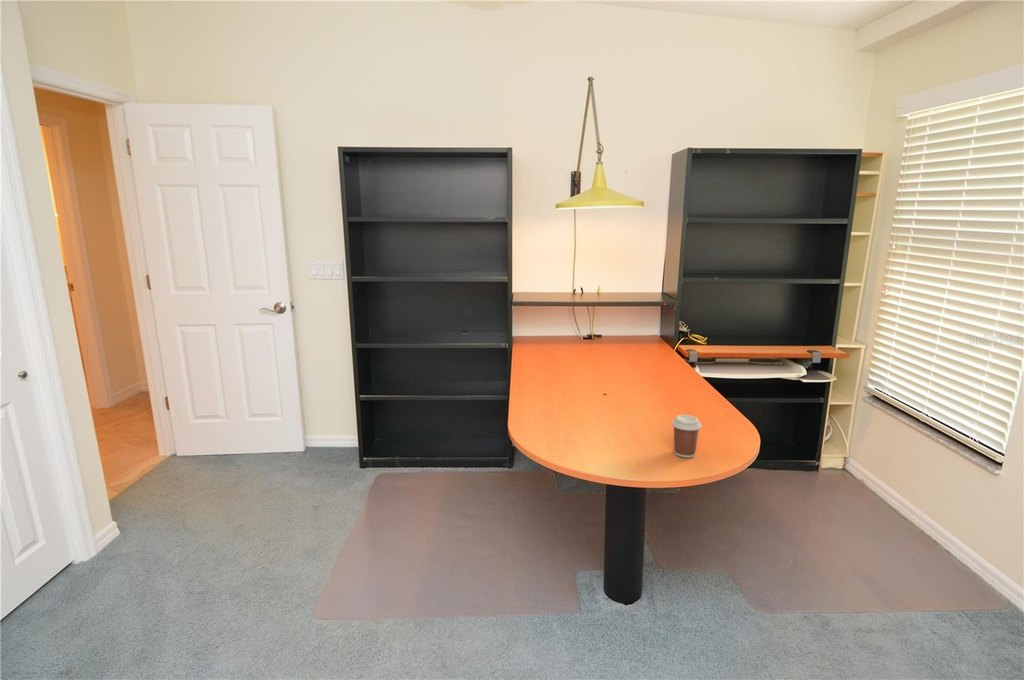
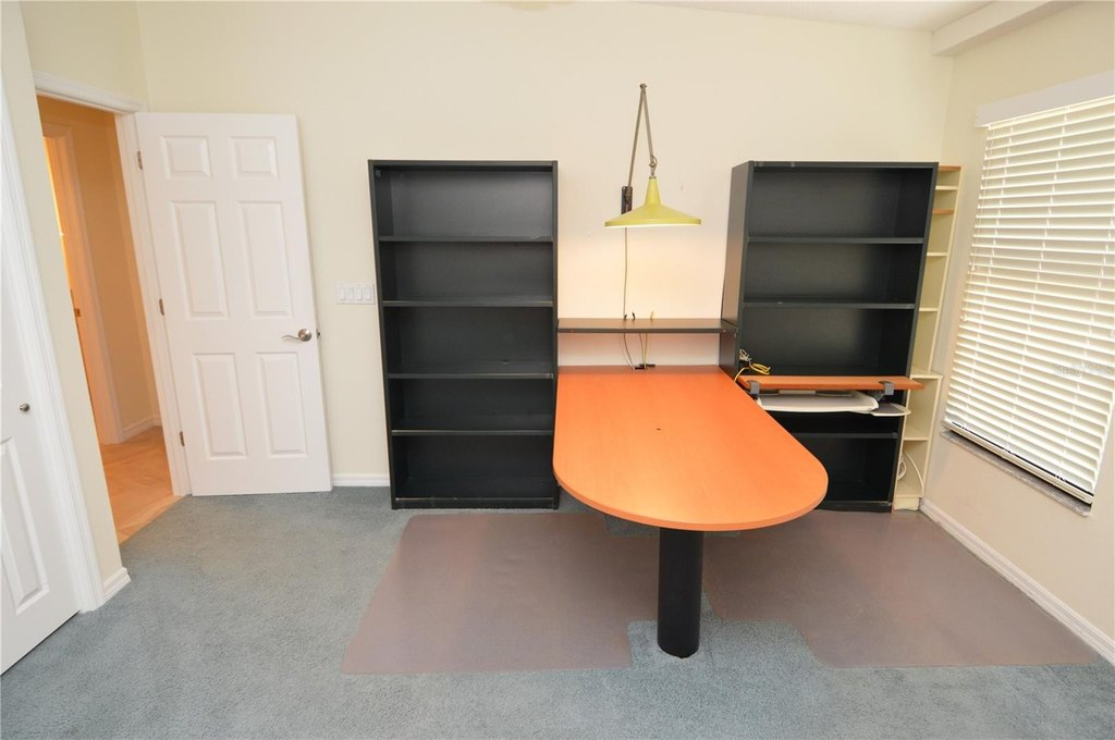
- coffee cup [671,414,703,459]
